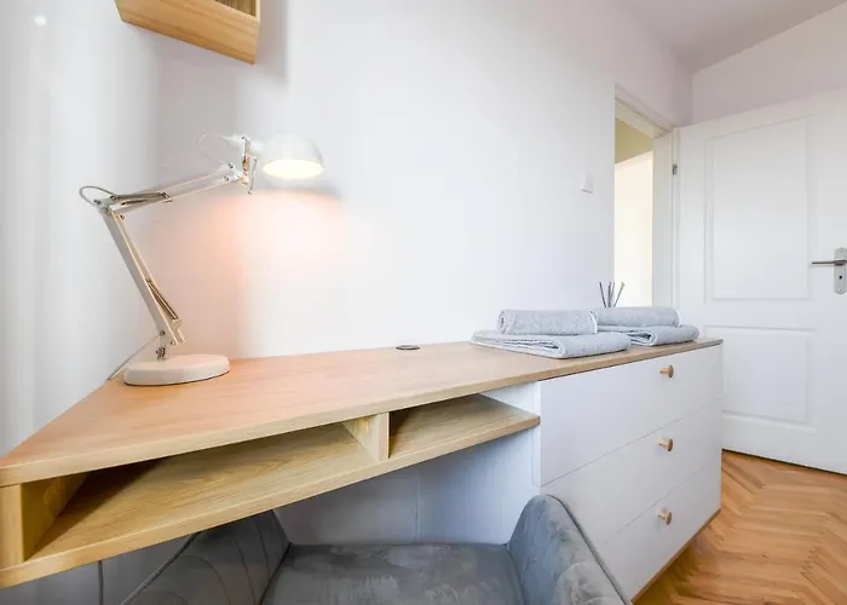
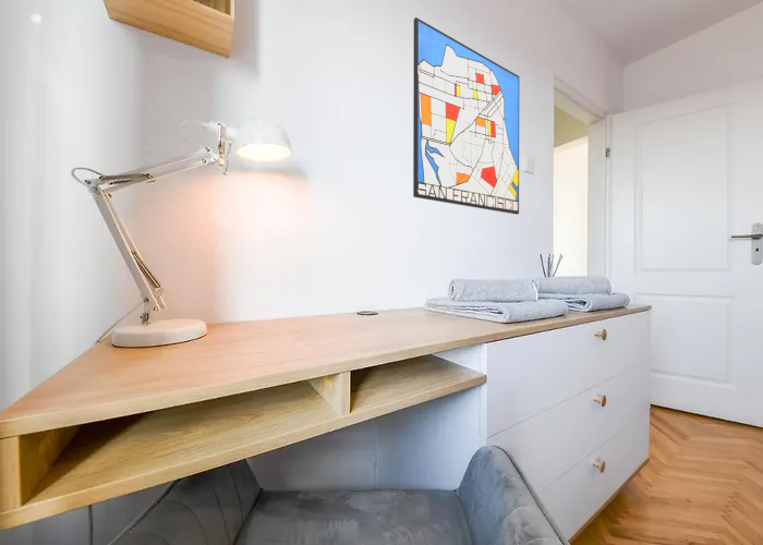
+ wall art [412,16,520,216]
